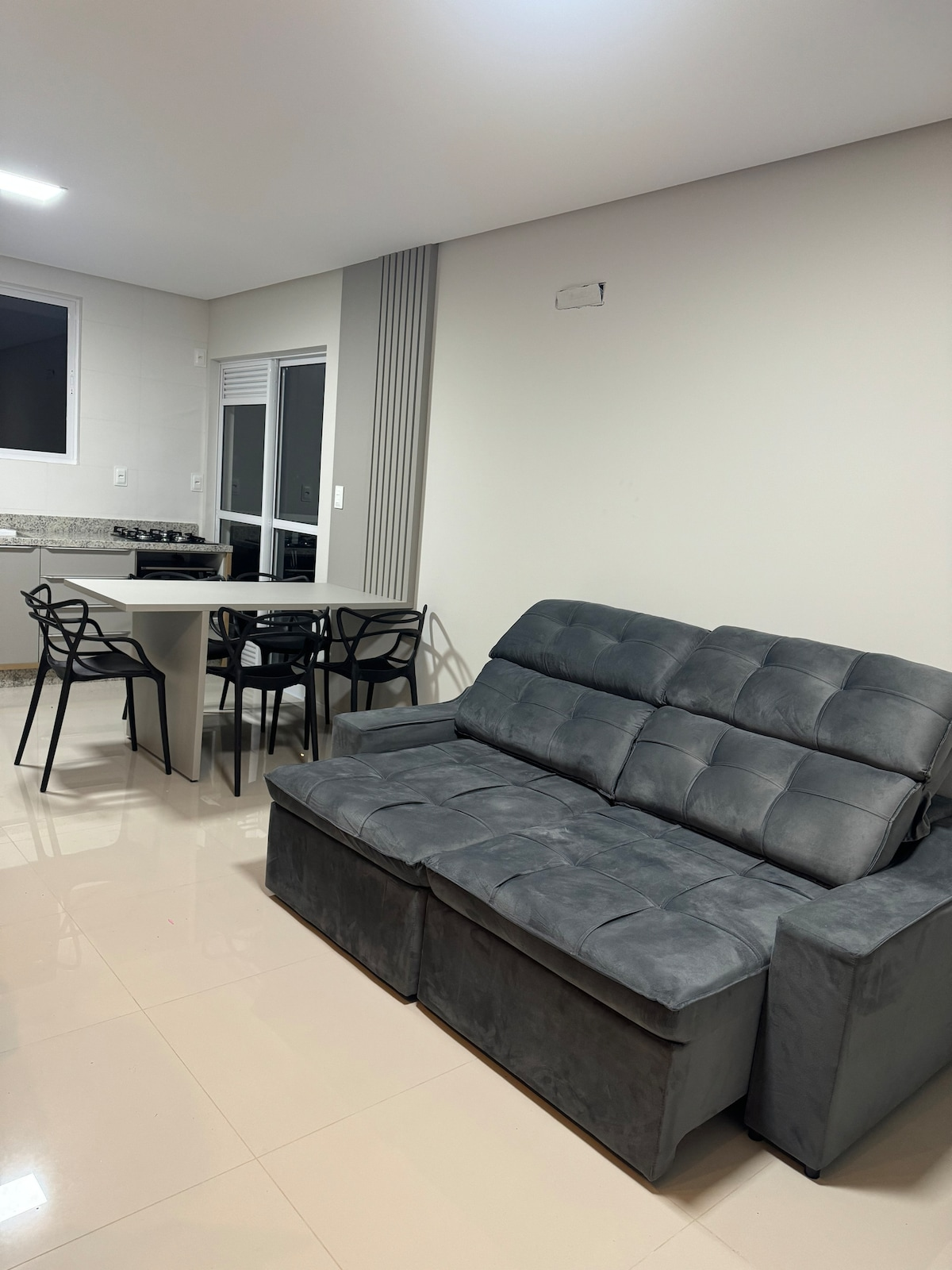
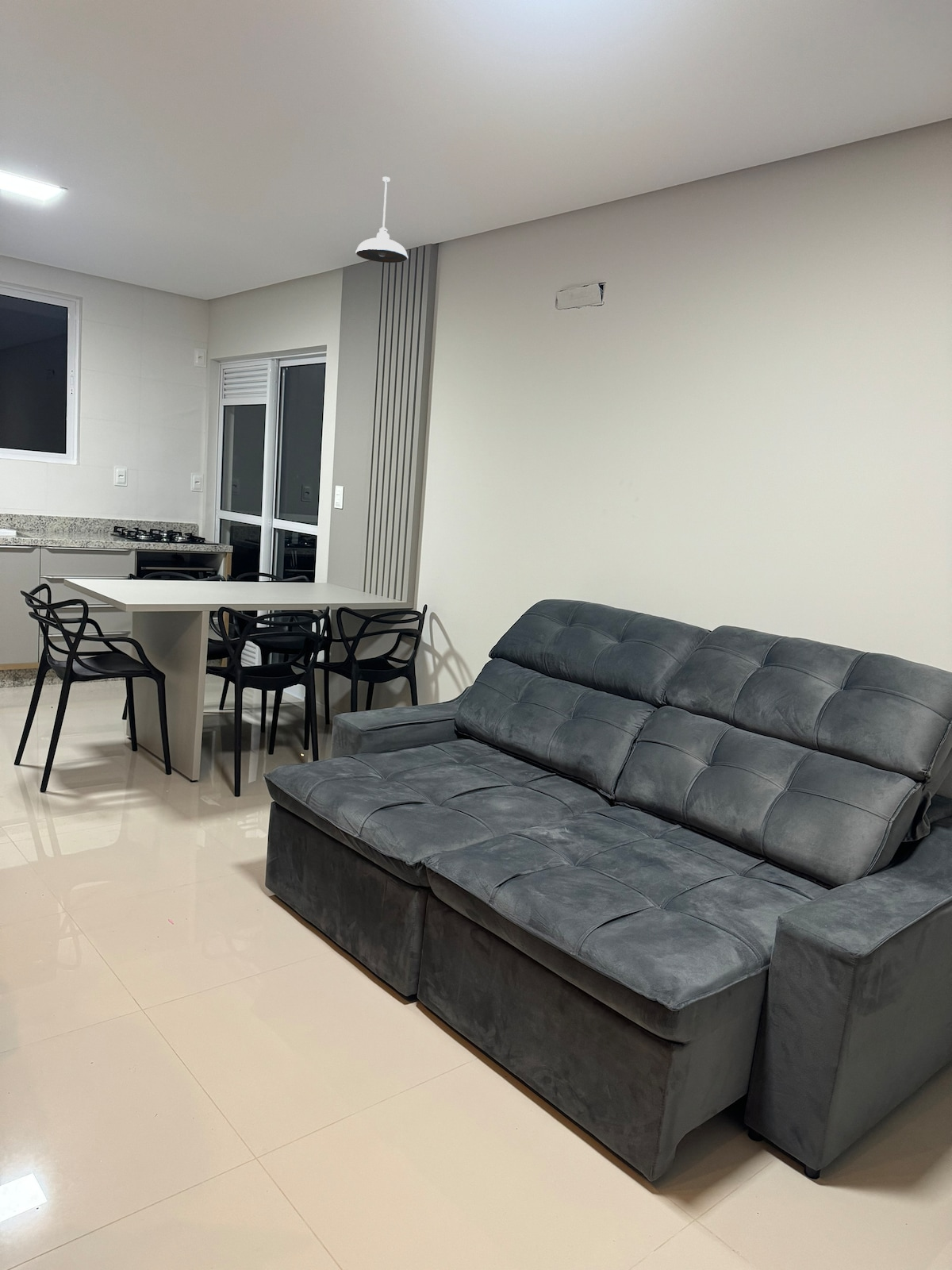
+ pendant light [355,176,409,264]
